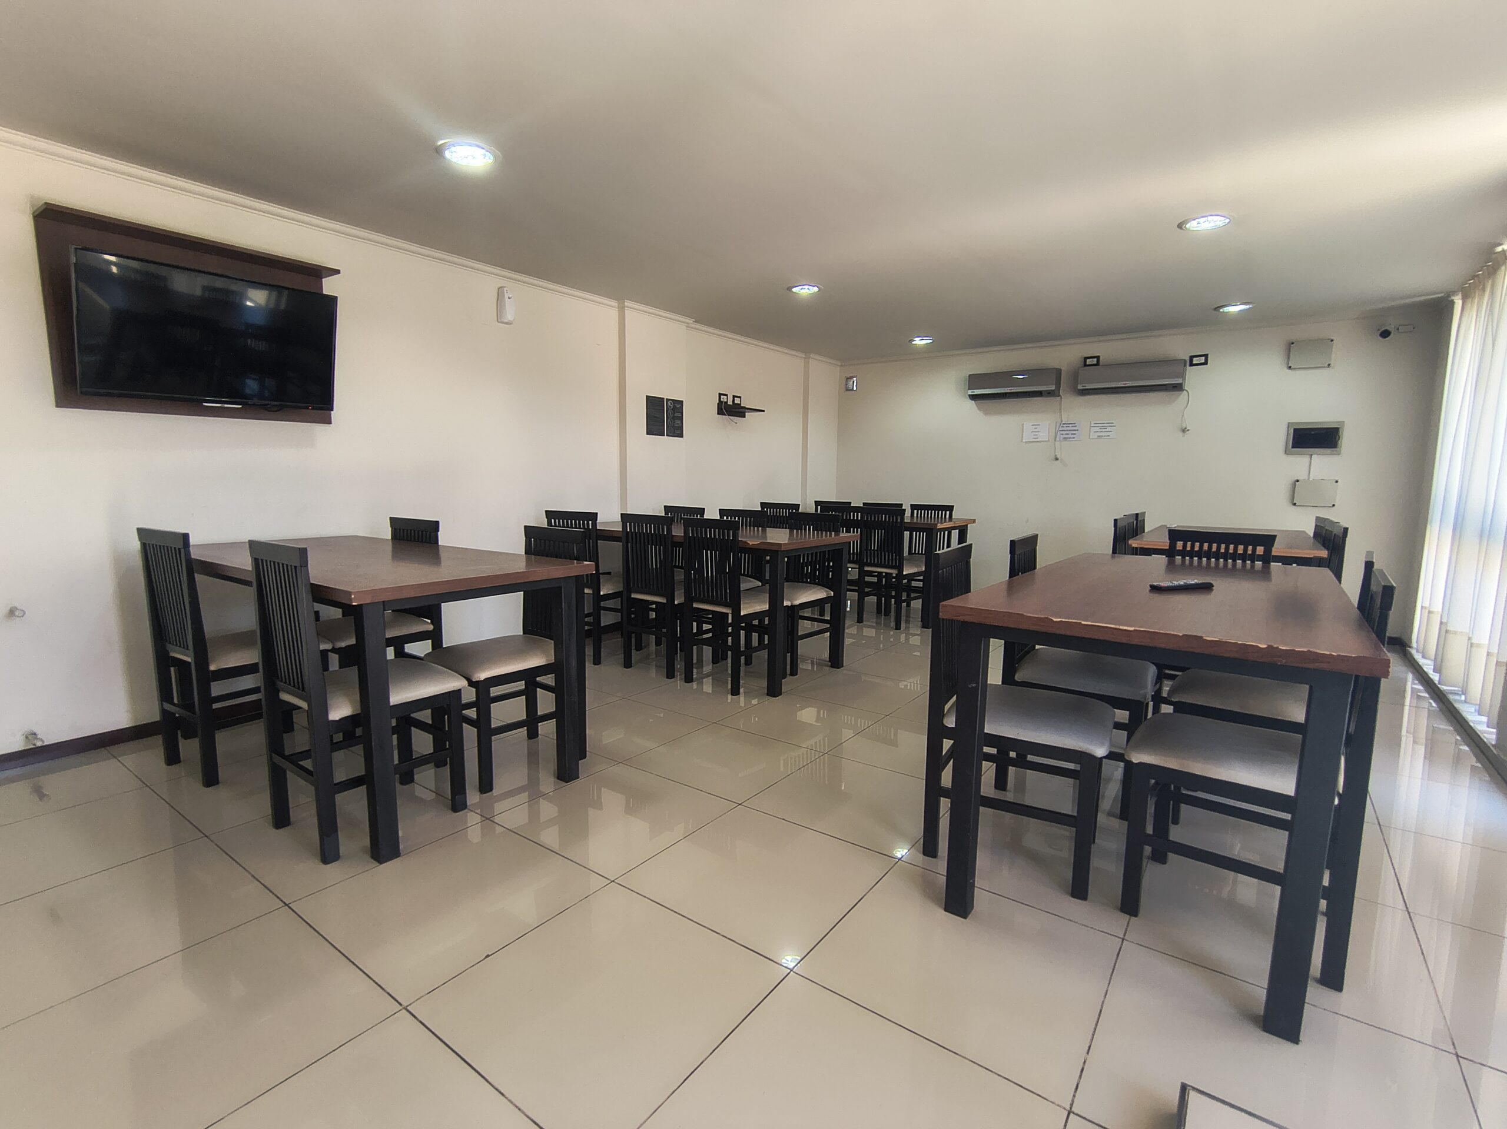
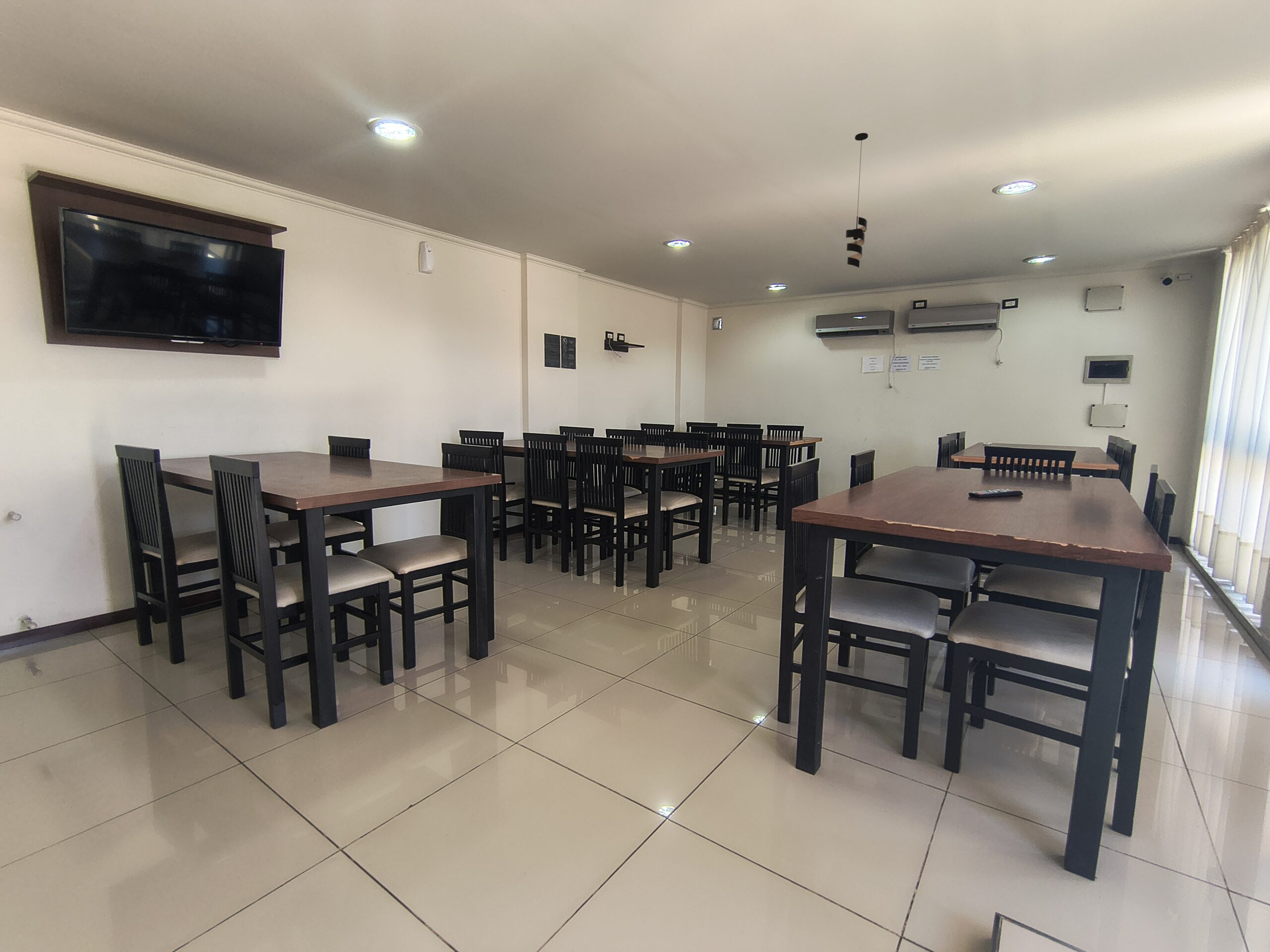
+ pendant light [845,132,869,268]
